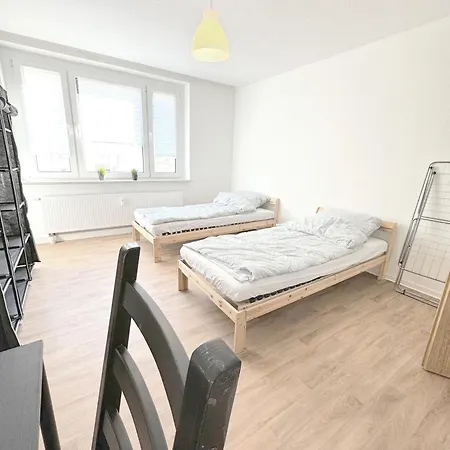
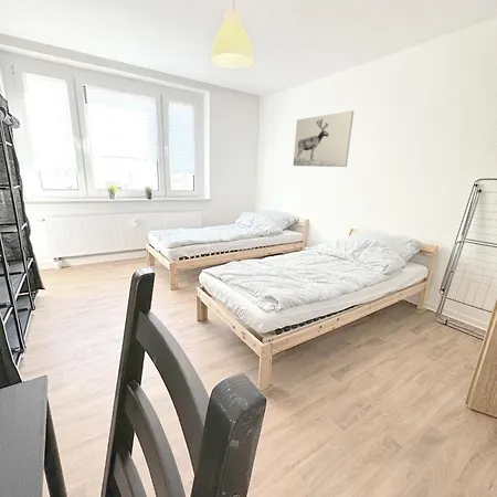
+ wall art [293,109,355,168]
